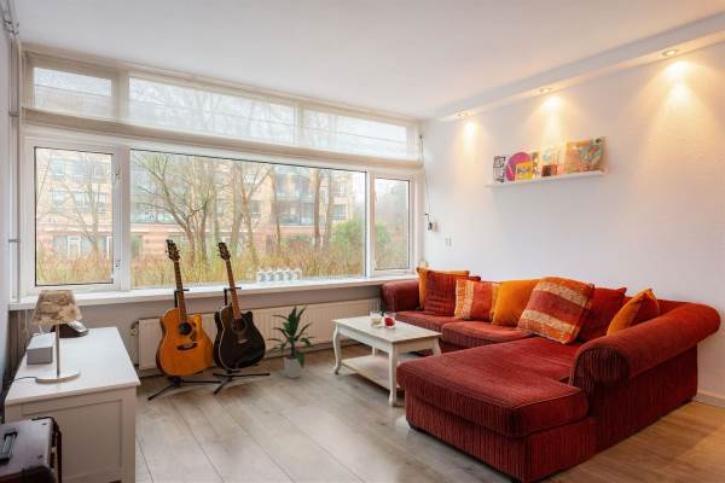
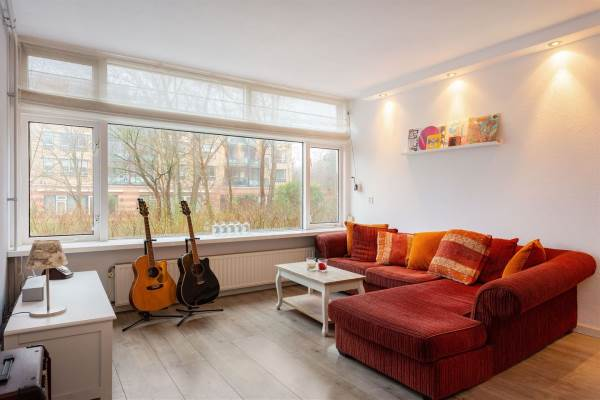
- indoor plant [265,304,319,379]
